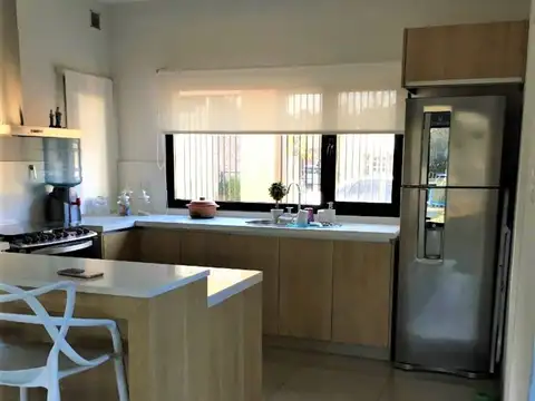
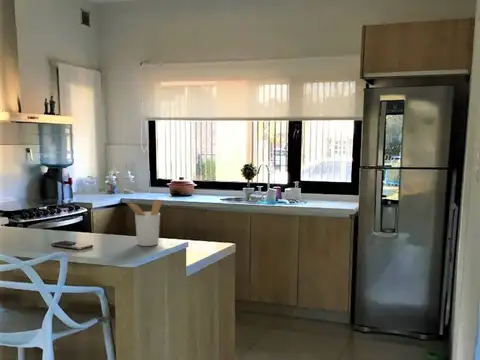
+ utensil holder [126,199,162,247]
